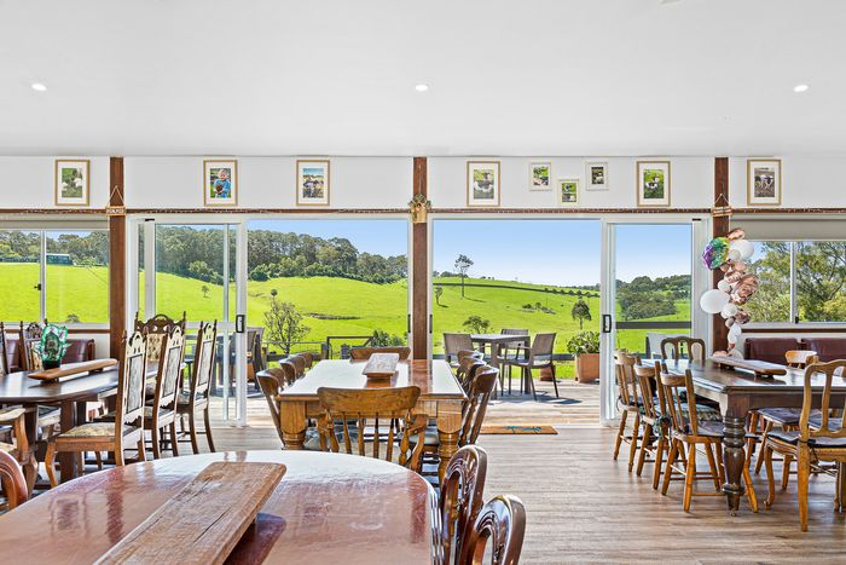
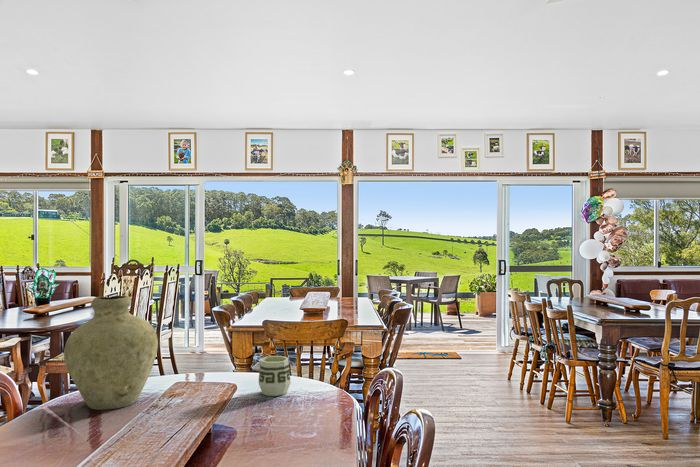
+ vase [63,294,159,411]
+ cup [257,355,292,397]
